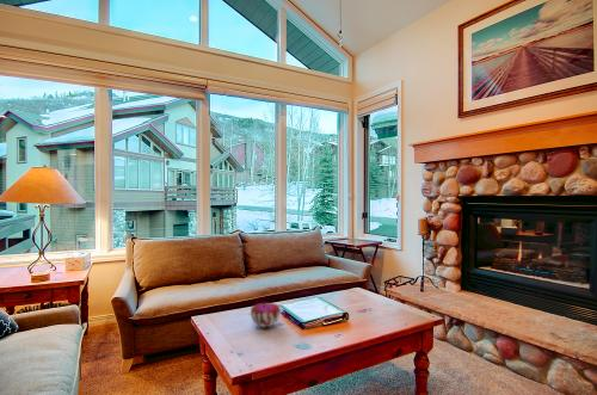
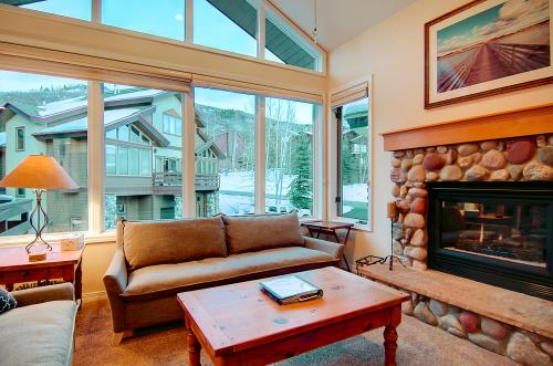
- decorative bowl [250,302,282,328]
